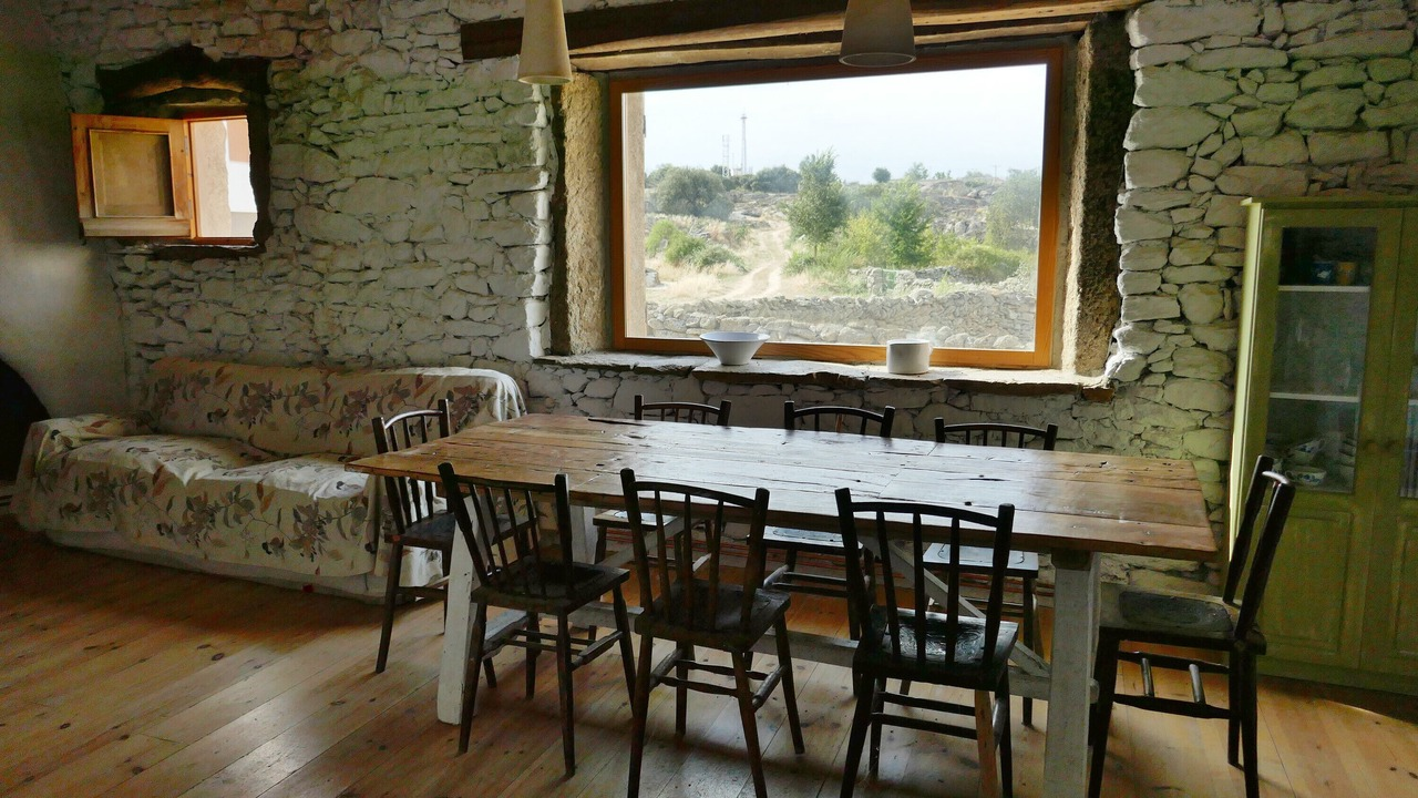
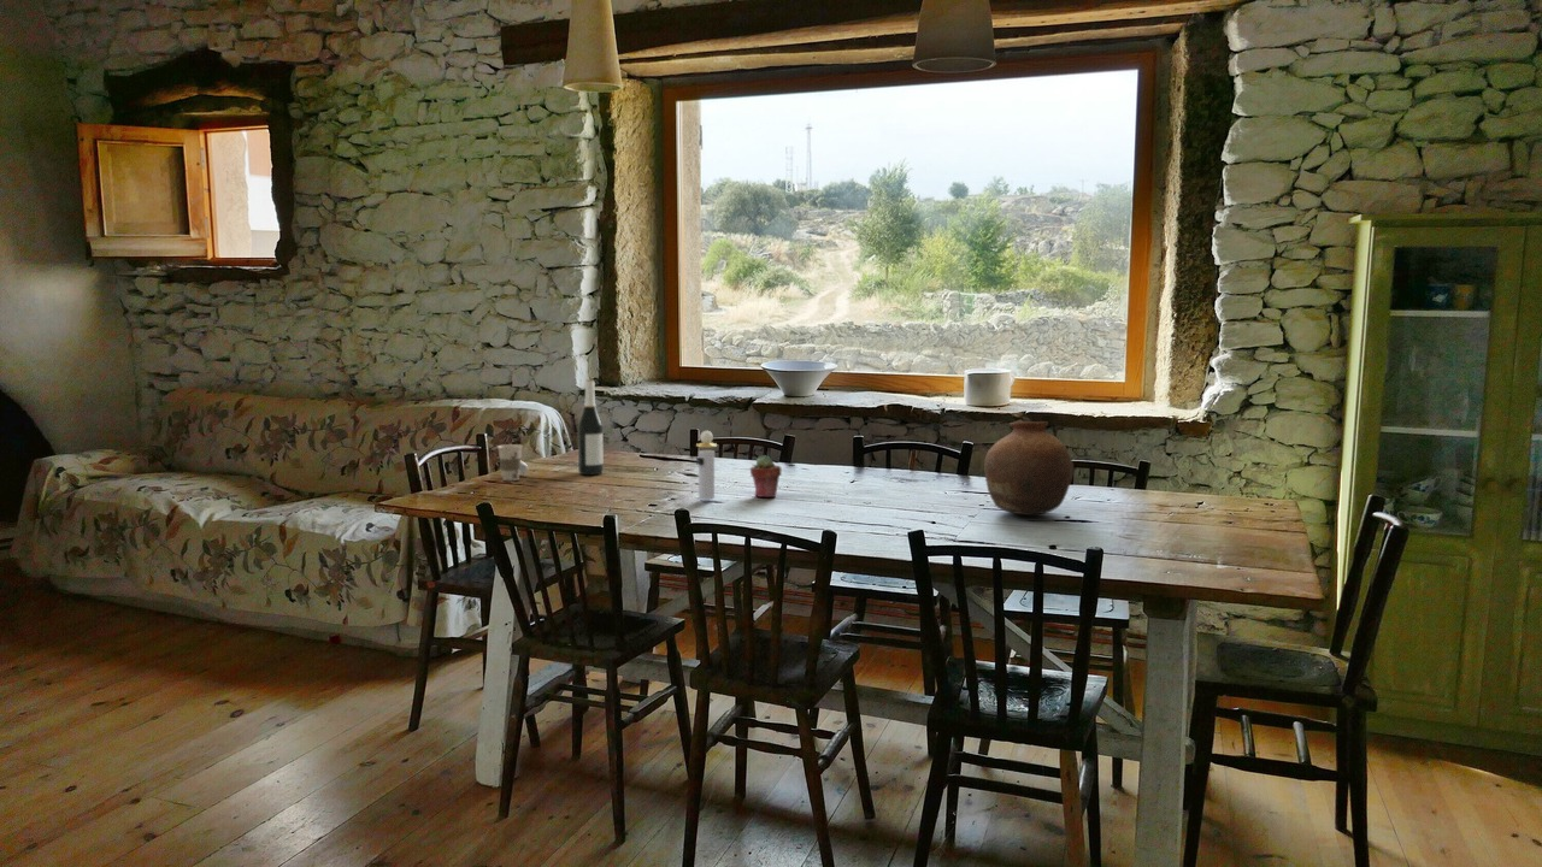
+ perfume bottle [695,430,718,501]
+ potted succulent [749,454,783,499]
+ cup [496,443,529,482]
+ wine bottle [577,378,605,476]
+ pottery [984,420,1075,517]
